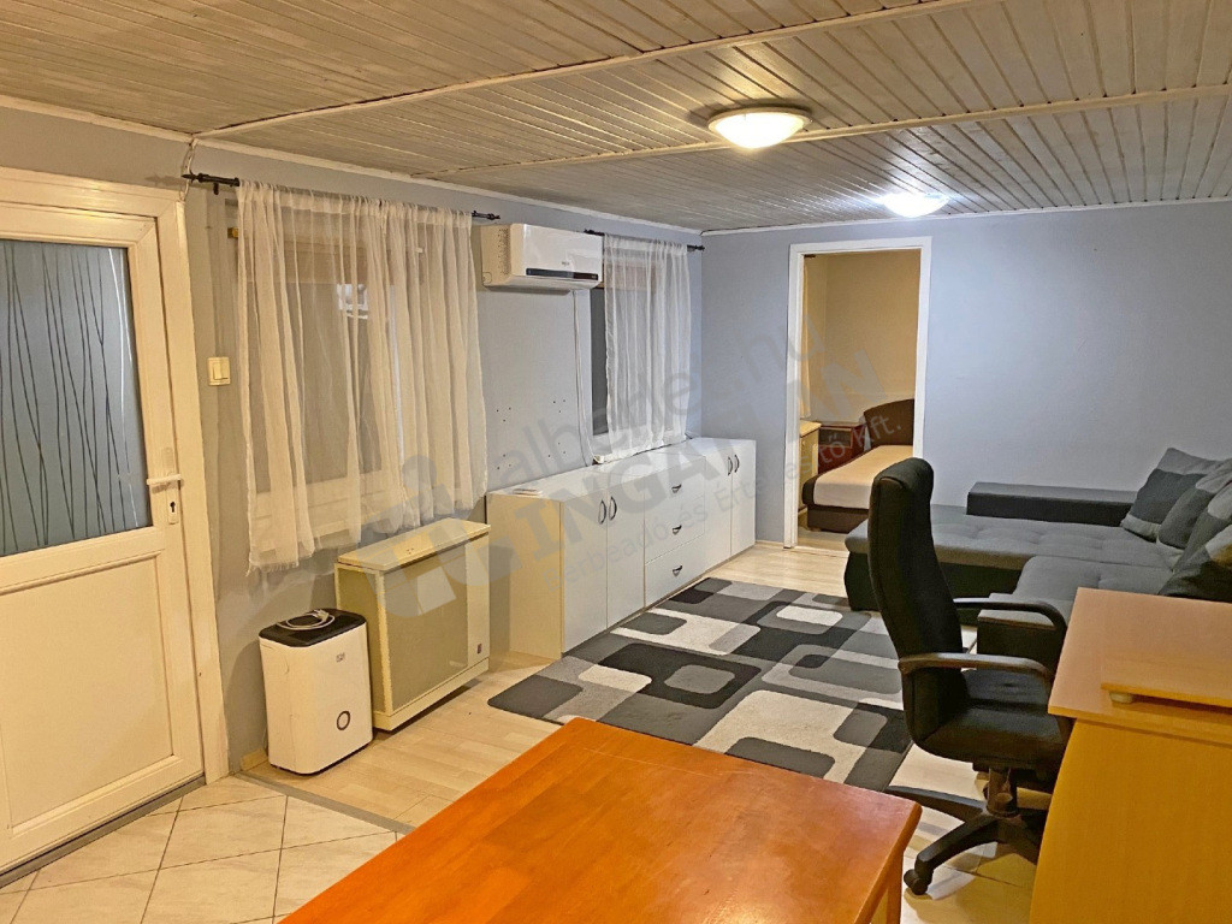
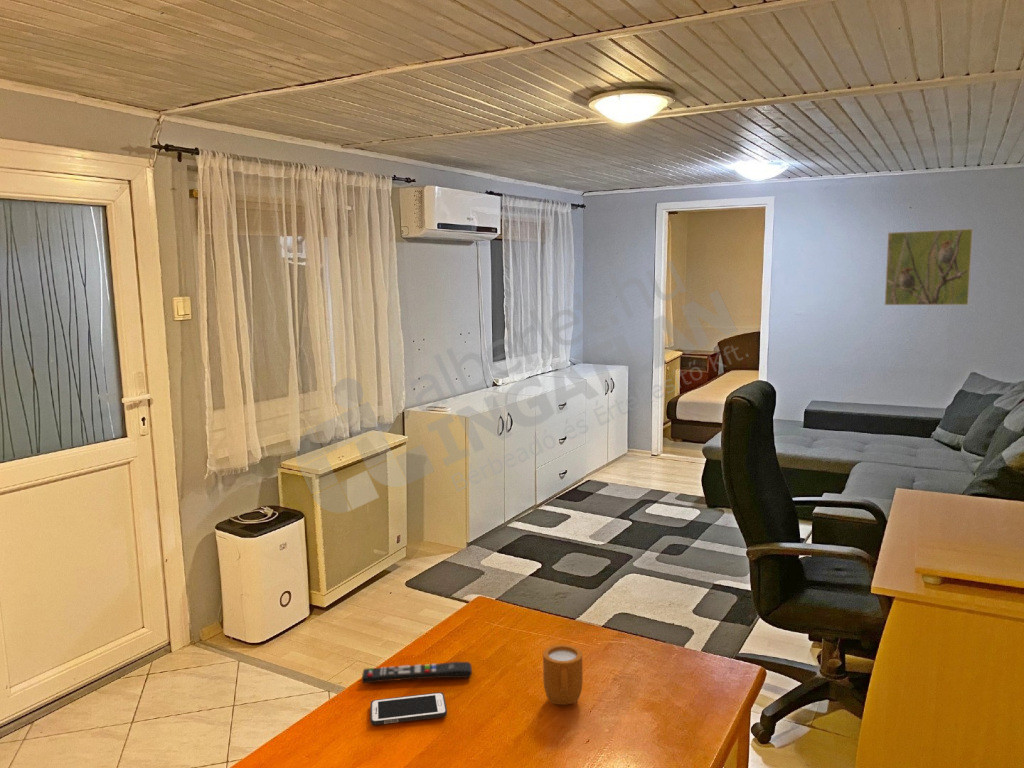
+ cell phone [369,691,448,726]
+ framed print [884,228,974,306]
+ remote control [360,661,473,684]
+ mug [542,643,584,706]
